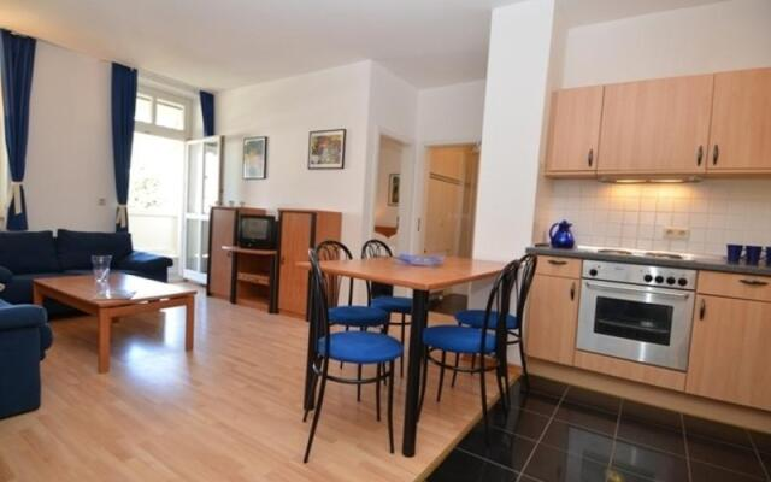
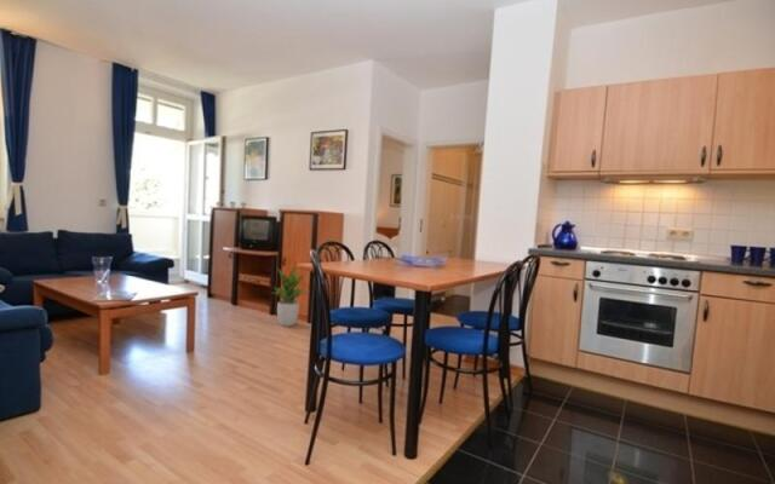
+ potted plant [269,265,310,328]
